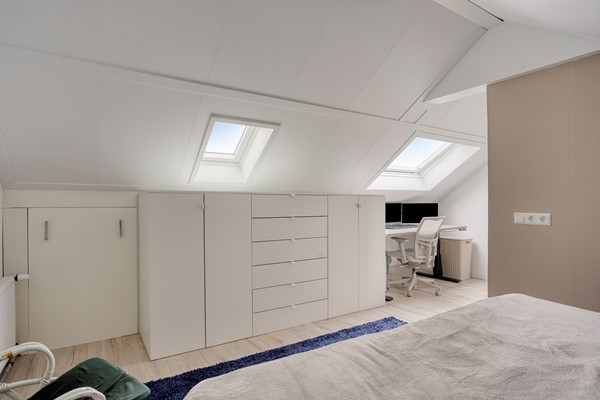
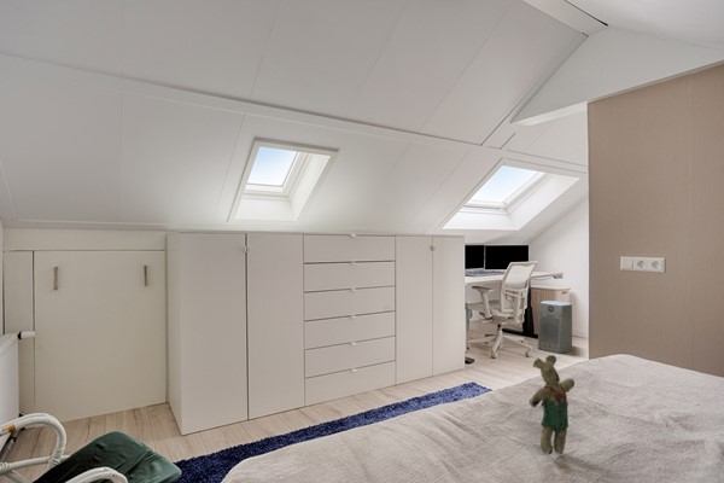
+ teddy bear [529,354,576,456]
+ fan [537,299,573,354]
